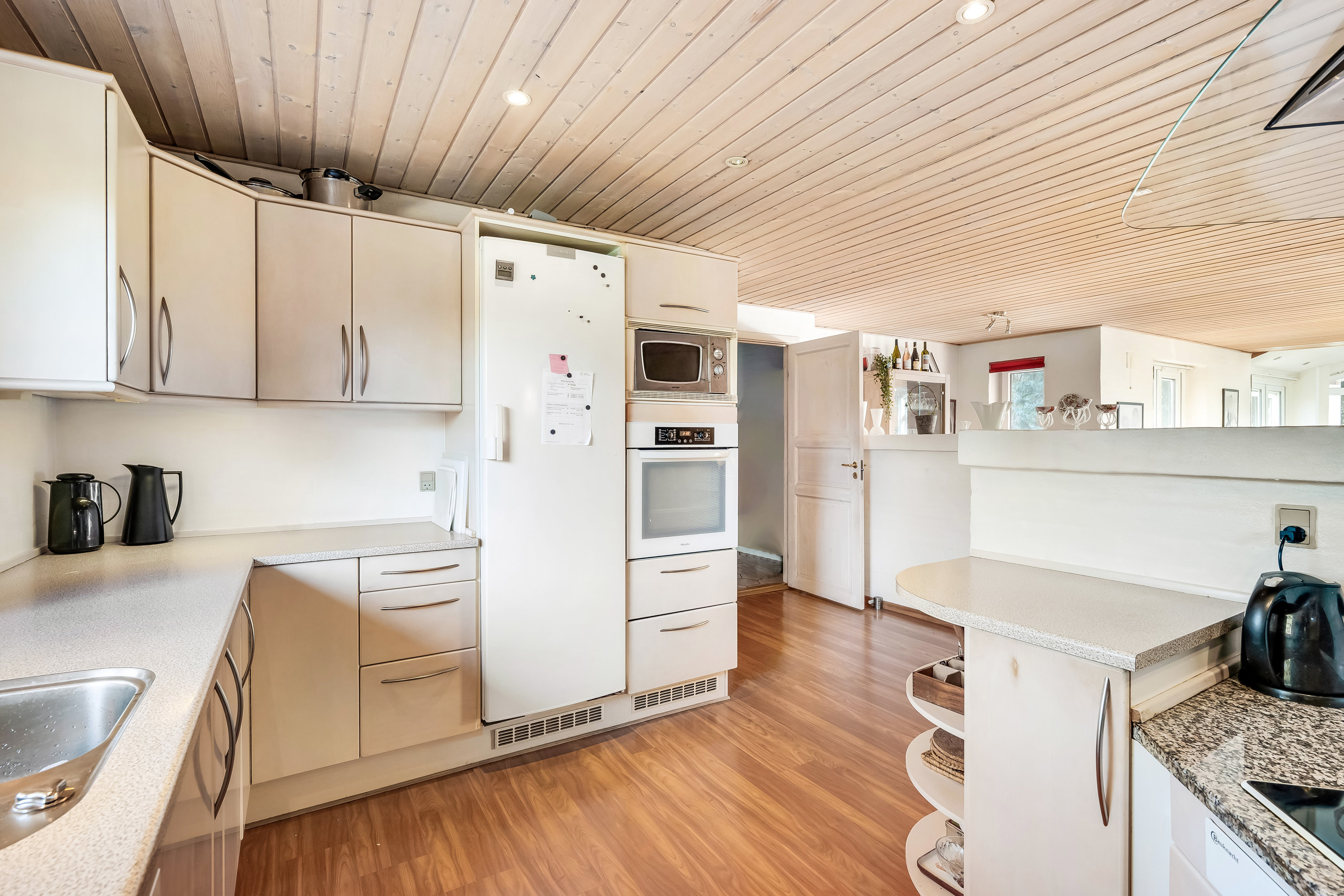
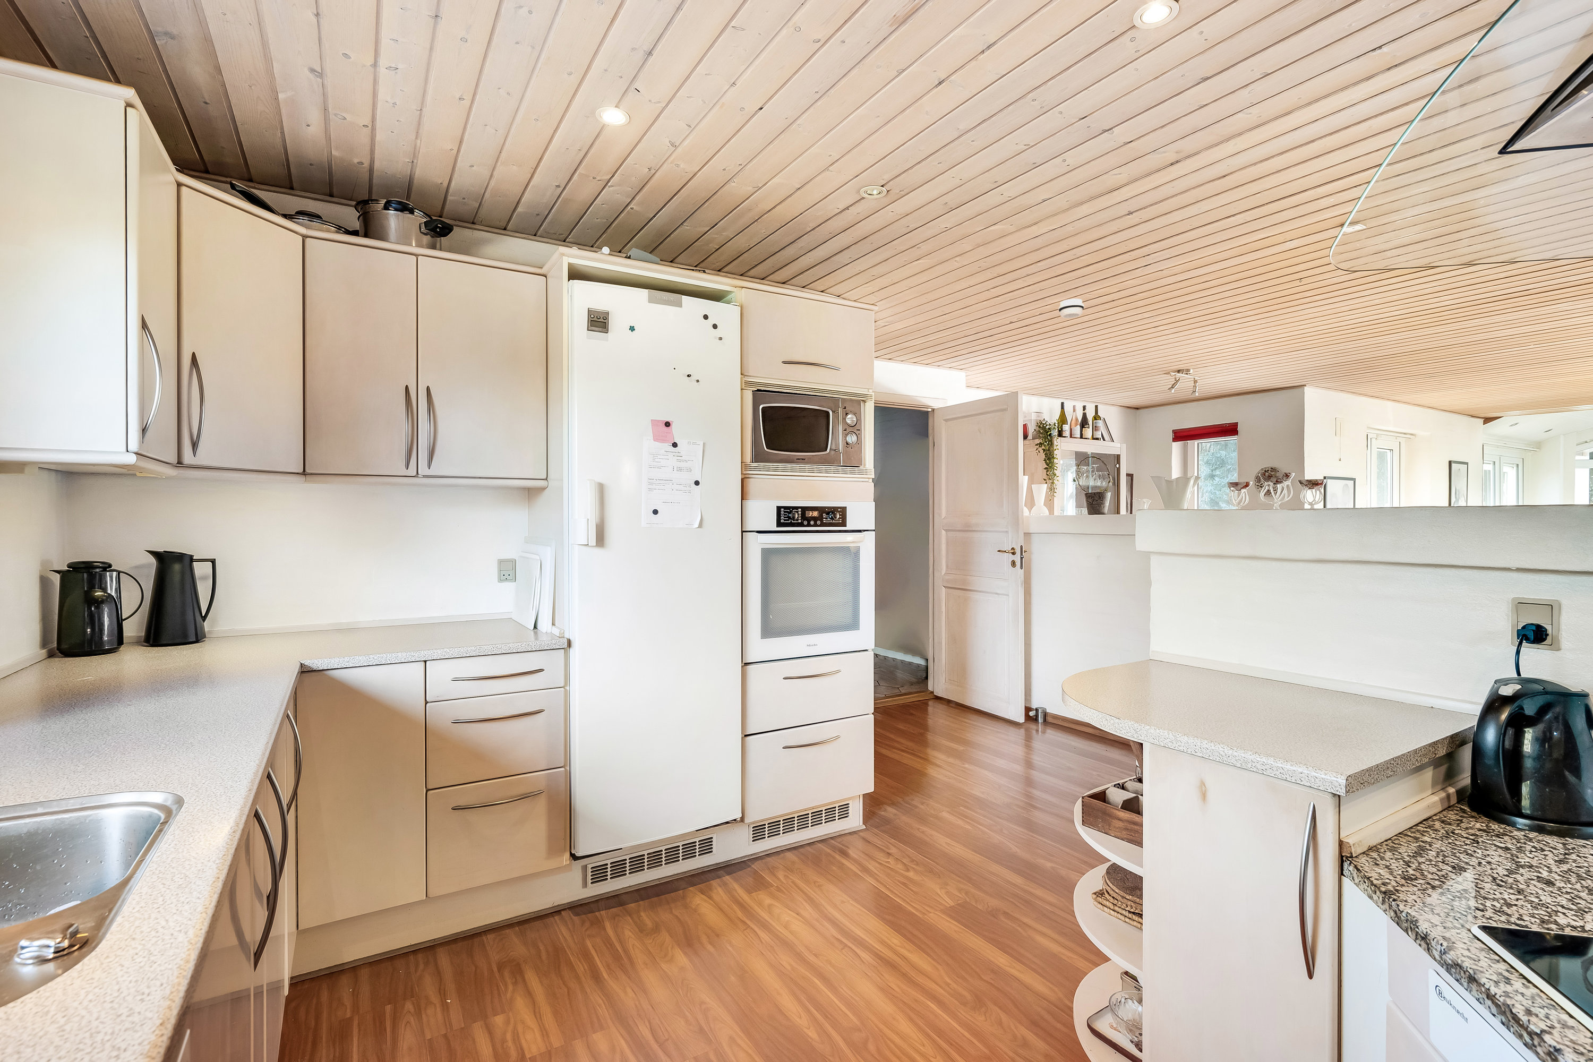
+ smoke detector [1057,299,1085,319]
